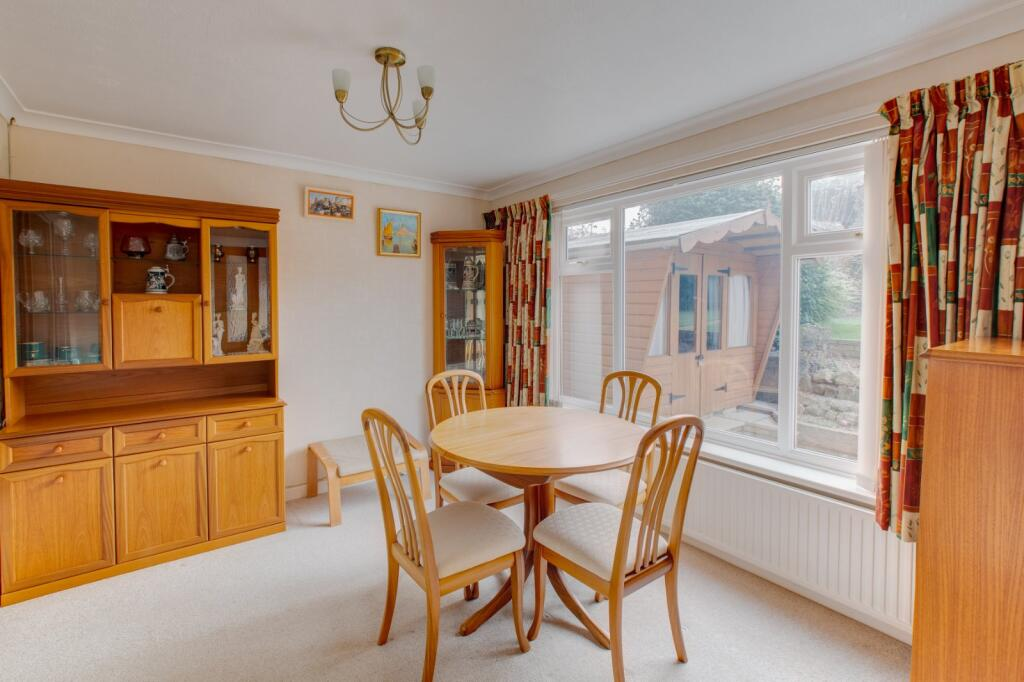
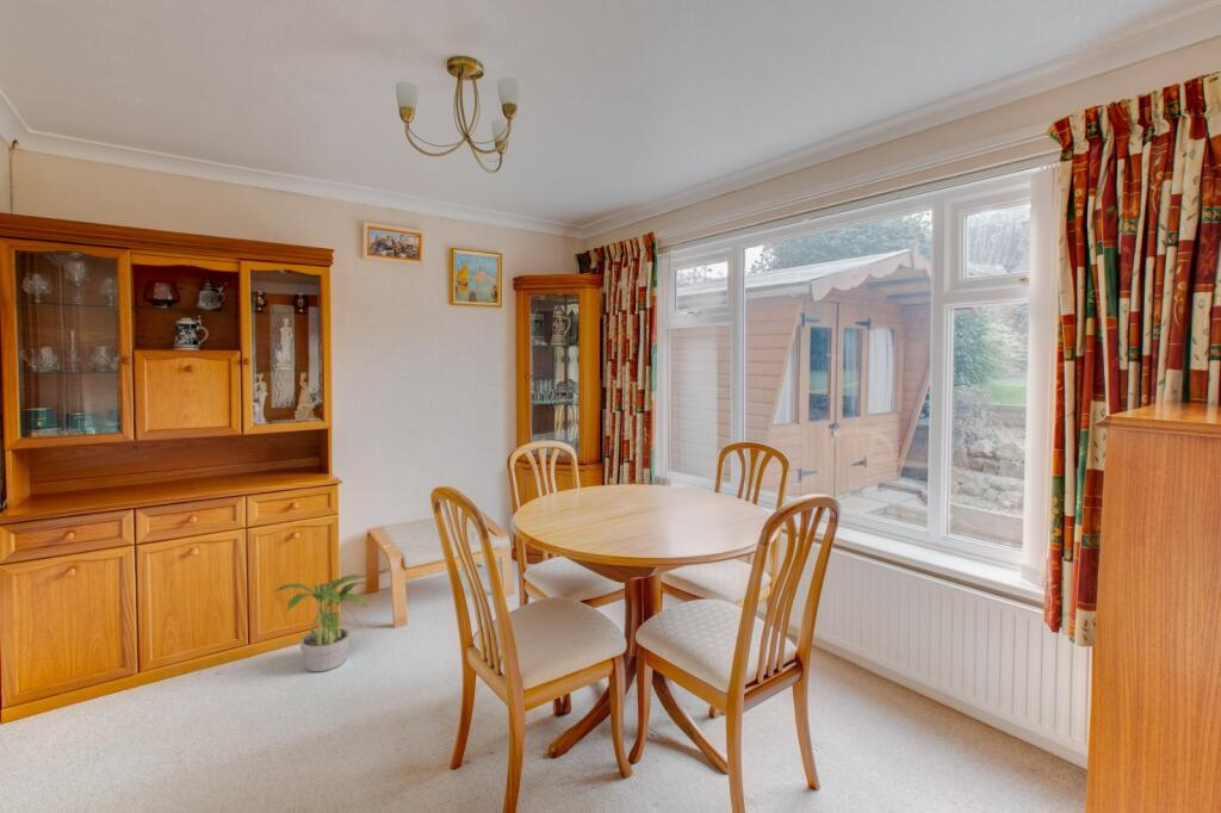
+ potted plant [272,573,370,672]
